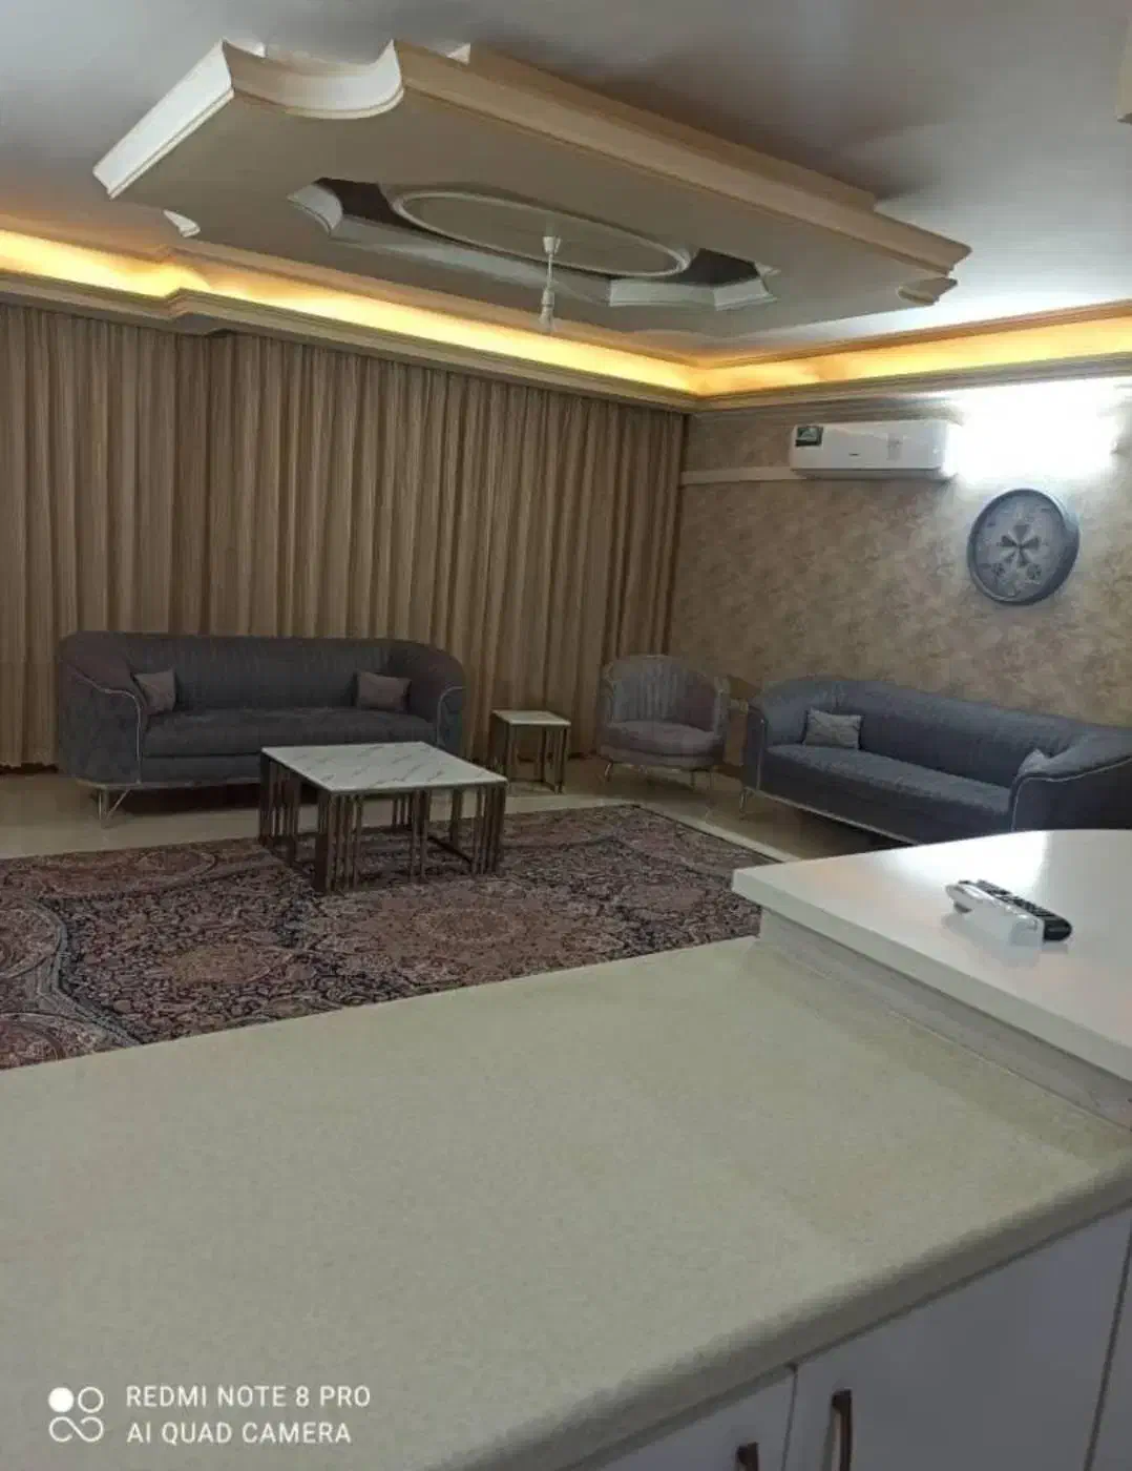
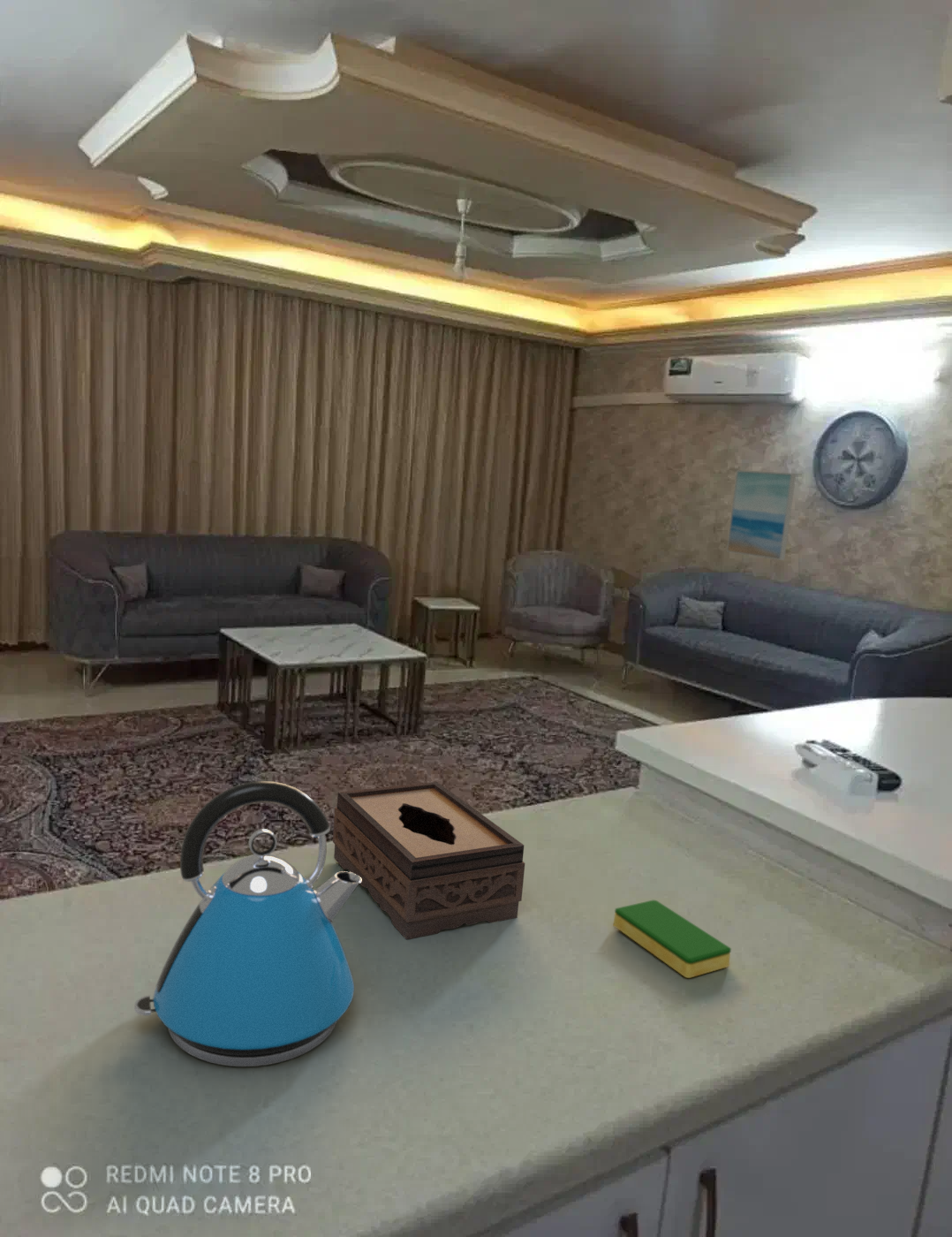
+ kettle [133,780,361,1067]
+ tissue box [332,781,525,940]
+ dish sponge [613,899,732,979]
+ wall art [726,469,797,561]
